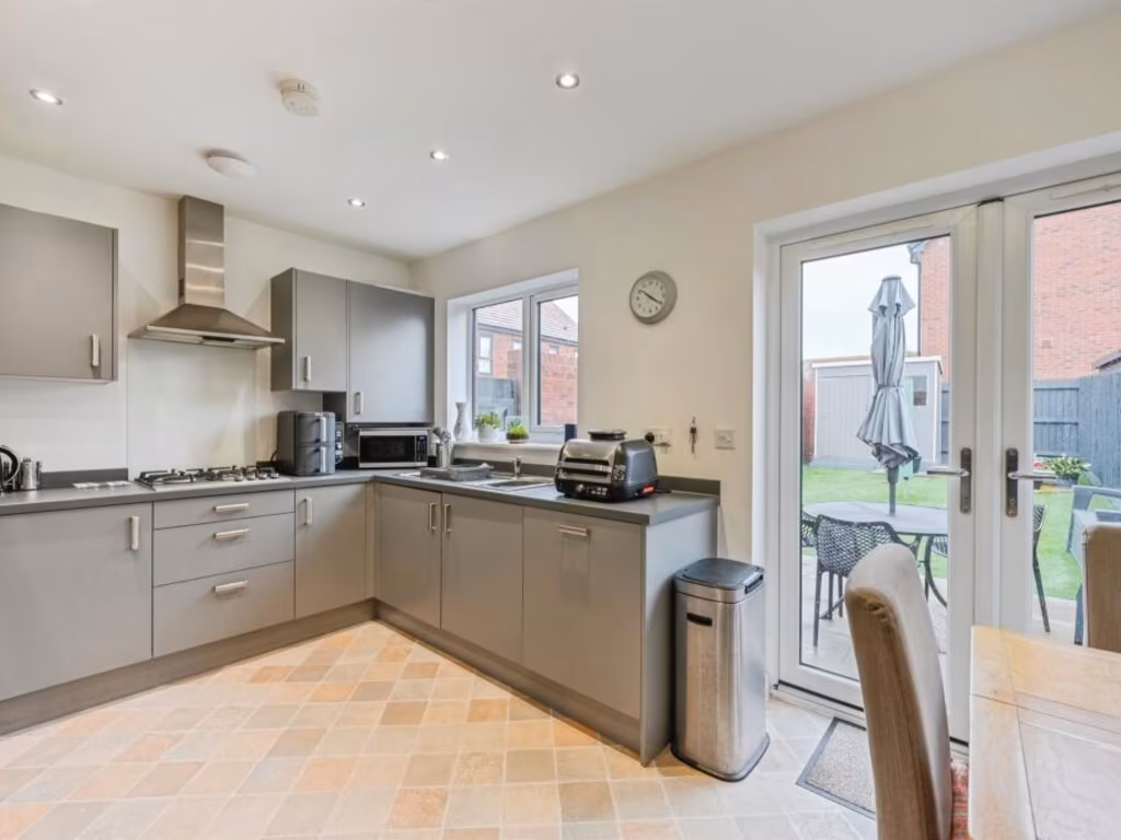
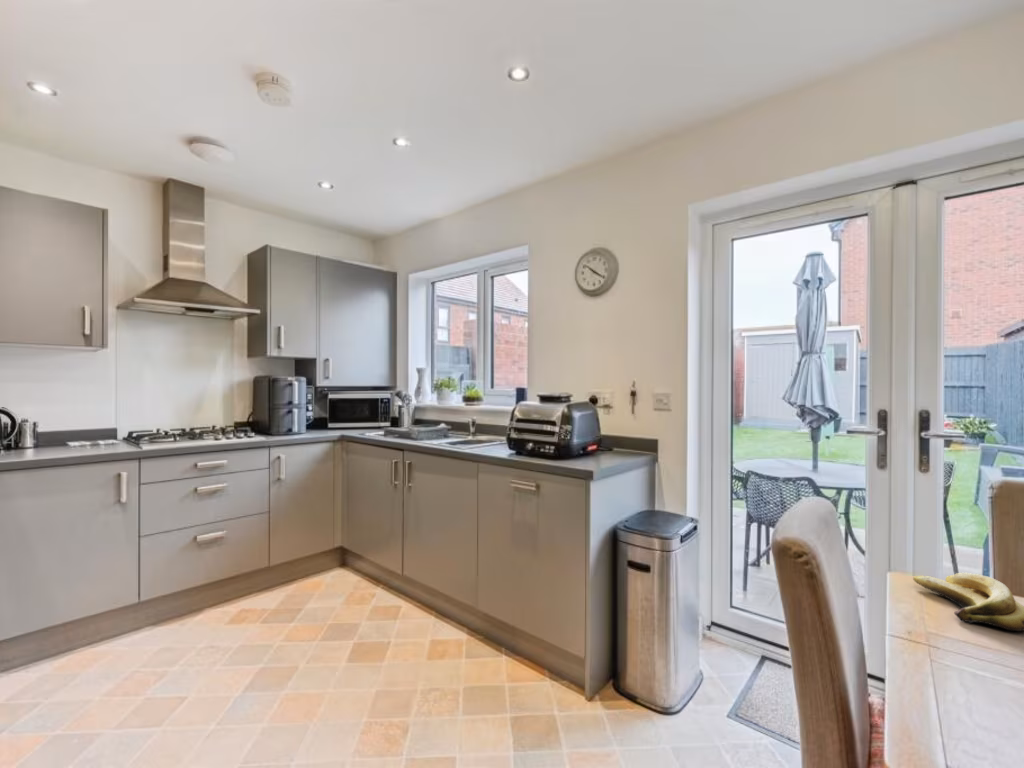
+ banana [912,572,1024,632]
